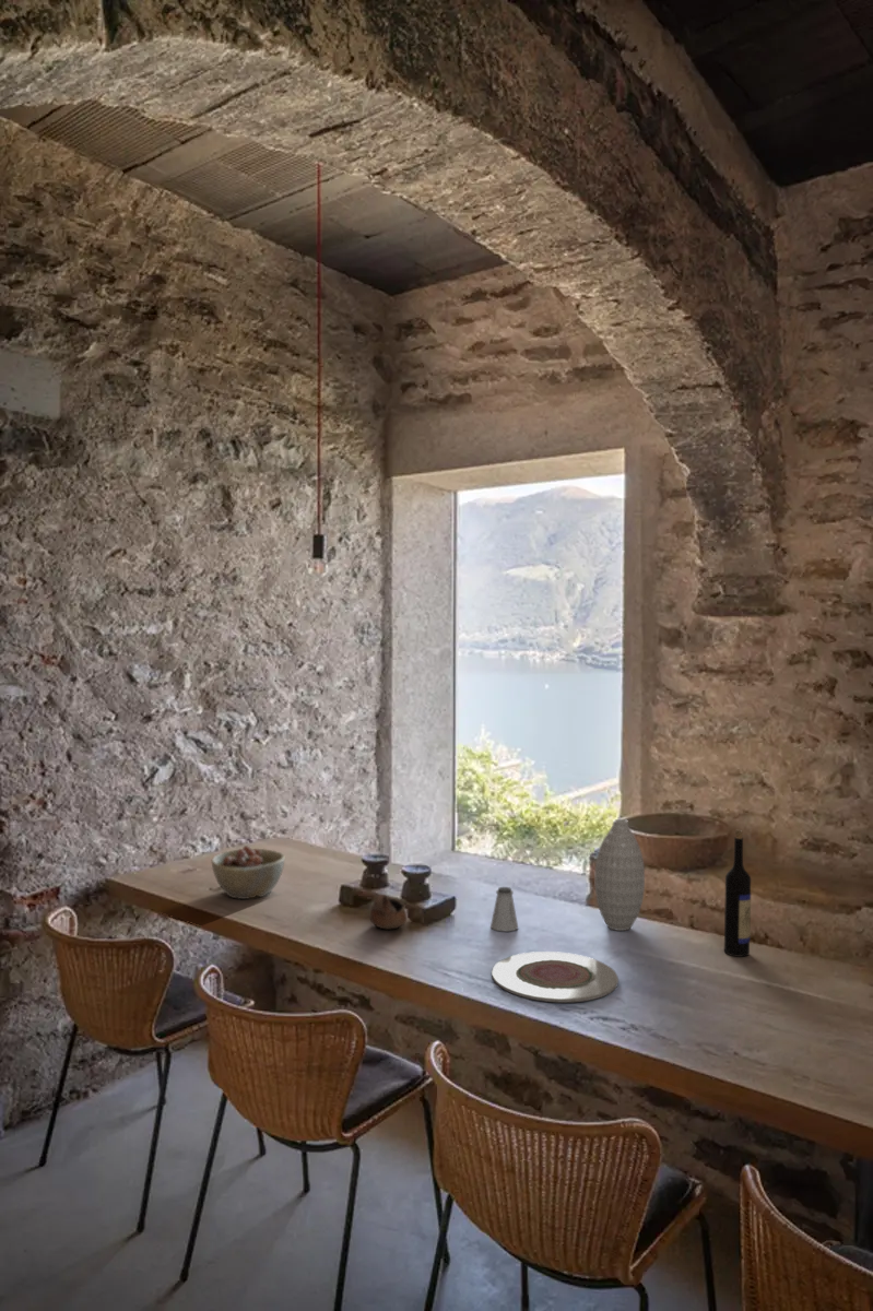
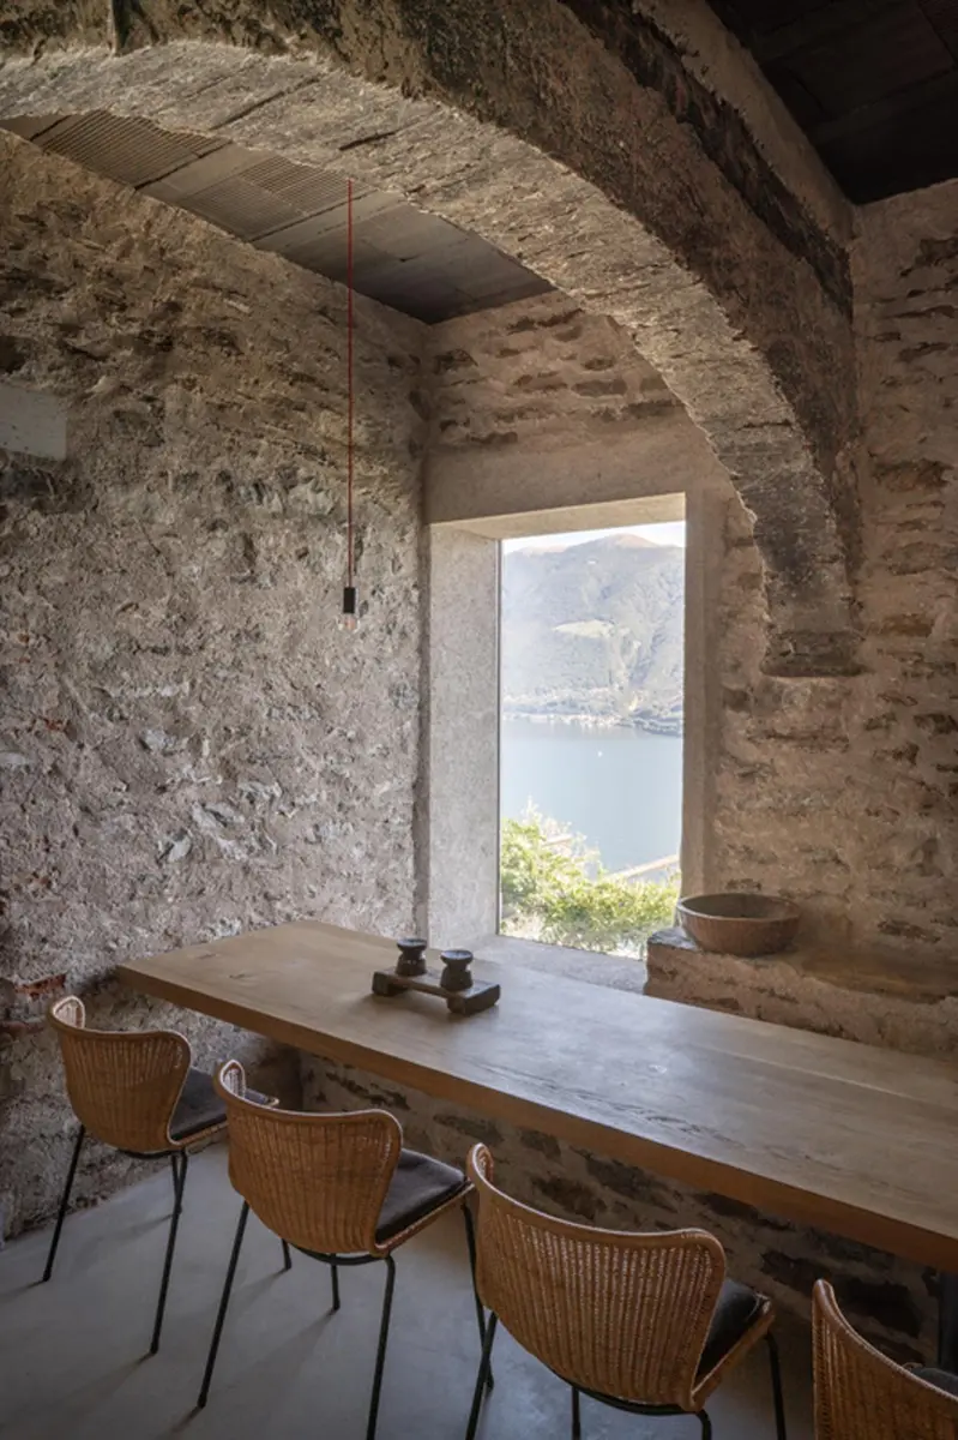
- saltshaker [489,886,519,933]
- wine bottle [723,829,752,958]
- bowl [210,845,286,900]
- cup [369,894,408,931]
- vase [594,818,646,932]
- plate [491,950,620,1003]
